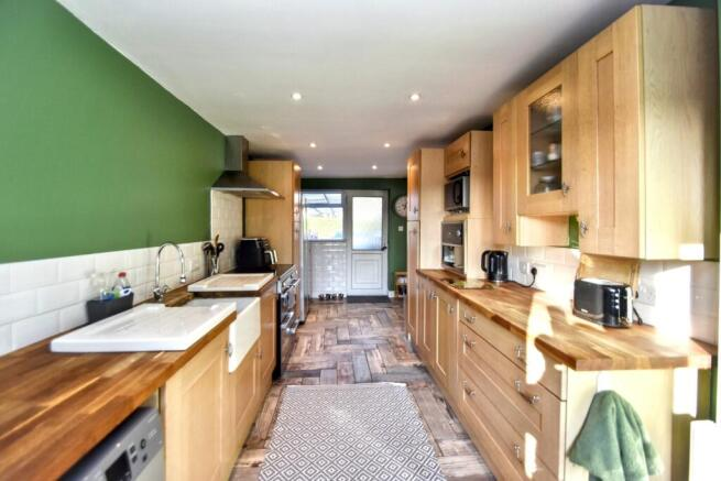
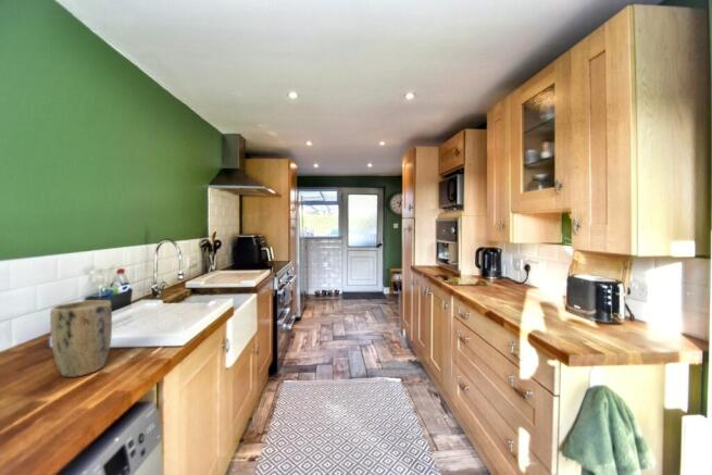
+ plant pot [49,299,113,378]
